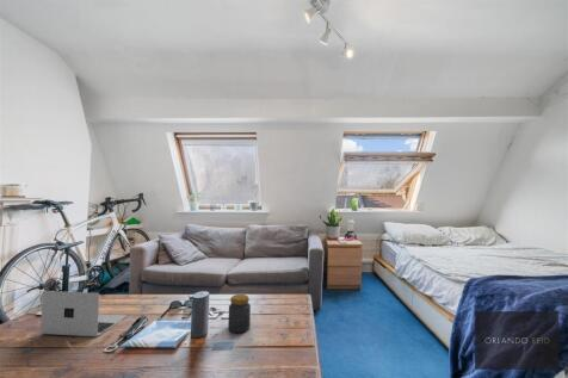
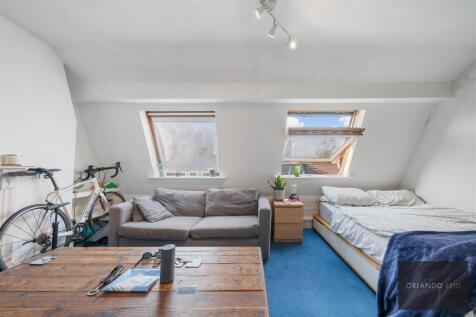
- jar [227,293,252,334]
- laptop [39,290,128,337]
